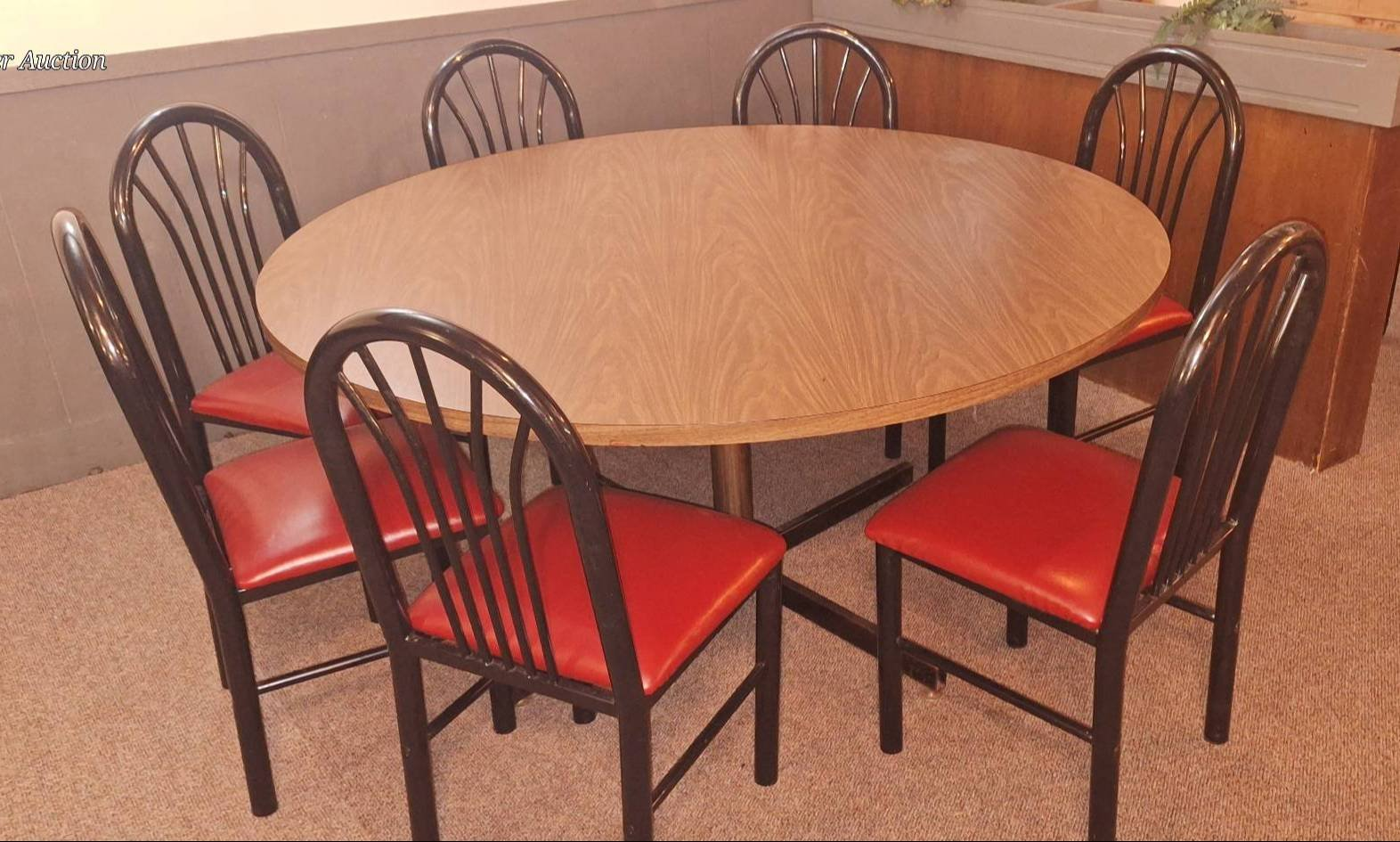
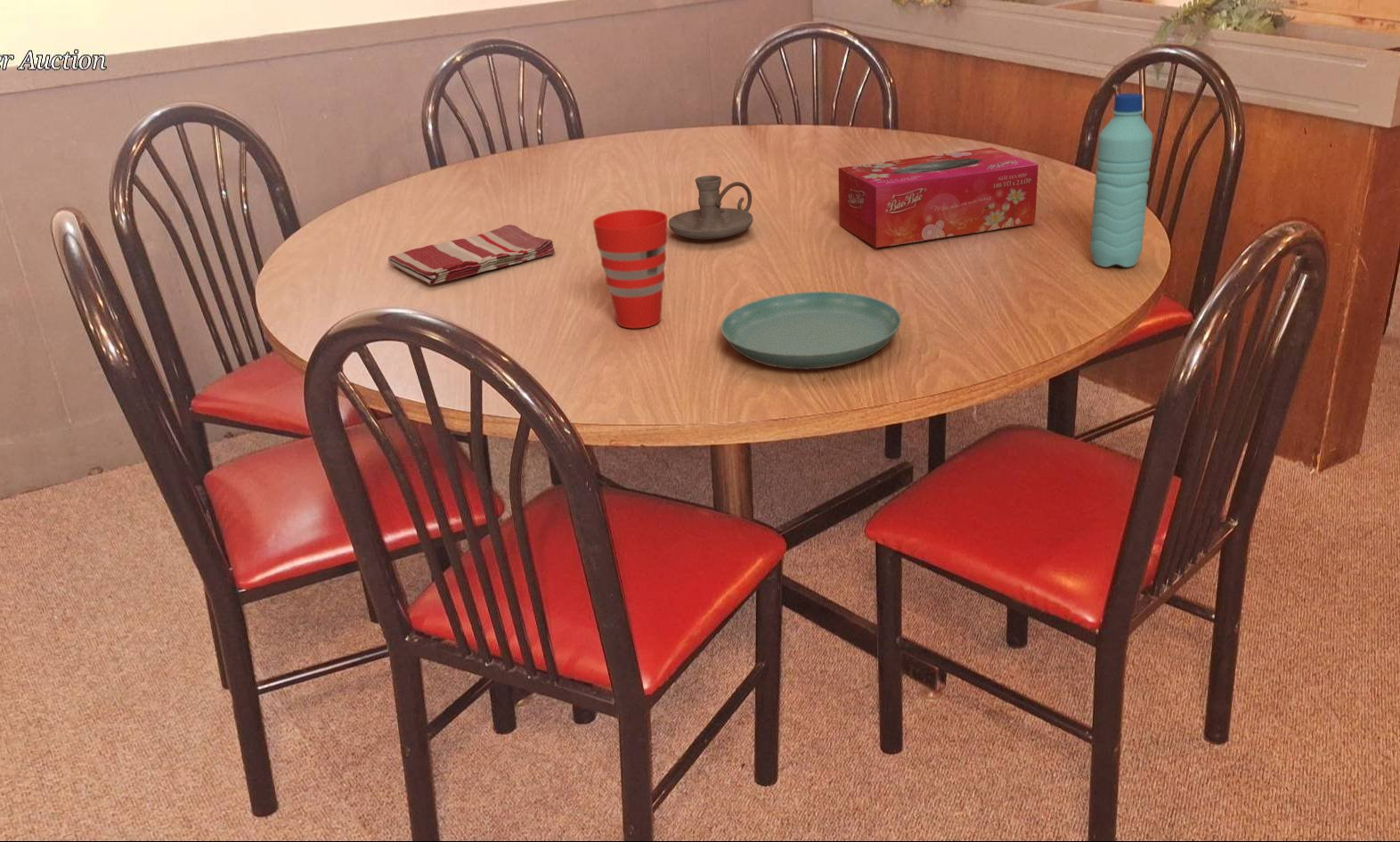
+ candle holder [668,175,754,240]
+ water bottle [1089,93,1153,268]
+ saucer [720,290,902,370]
+ dish towel [387,224,556,285]
+ tissue box [837,146,1039,249]
+ cup [592,208,668,329]
